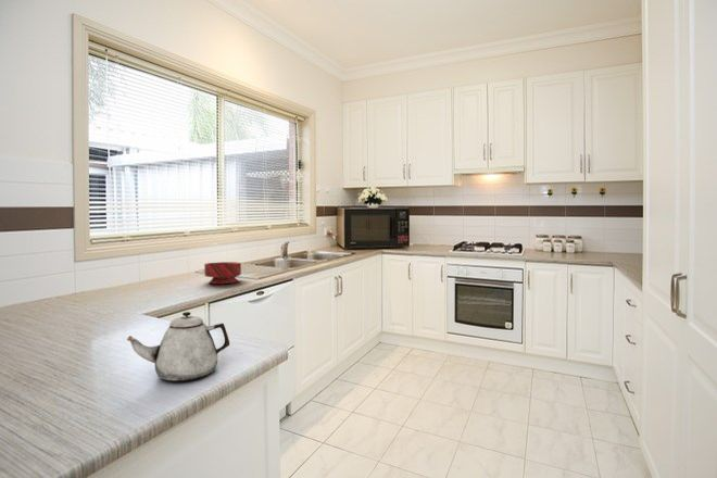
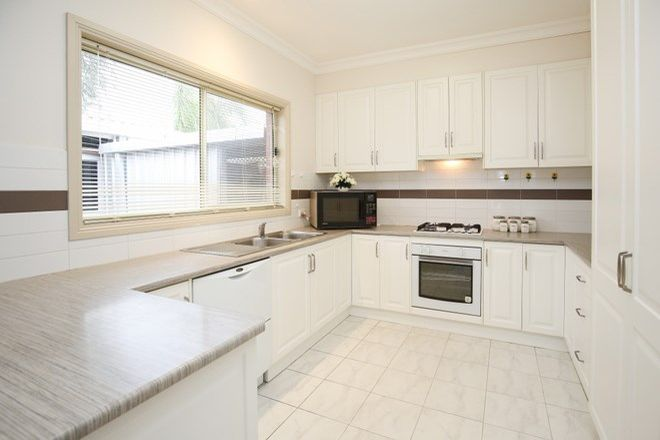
- teapot [126,311,230,382]
- bowl [203,261,242,285]
